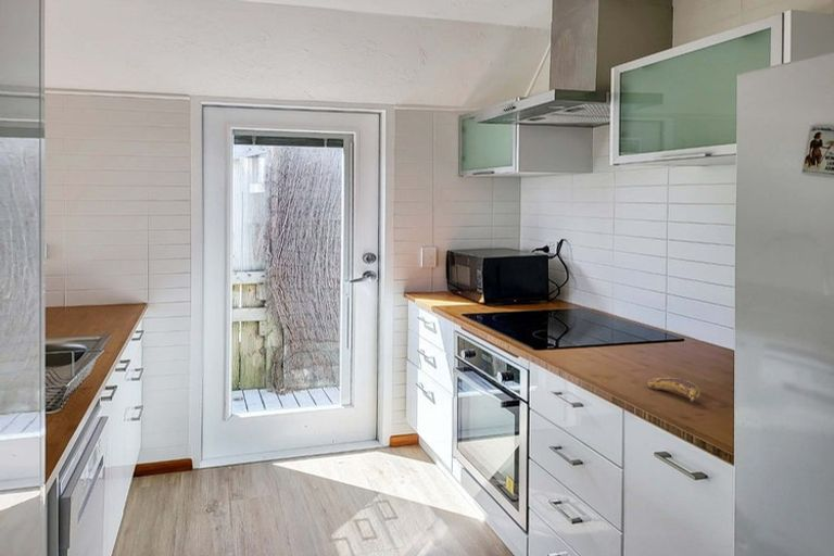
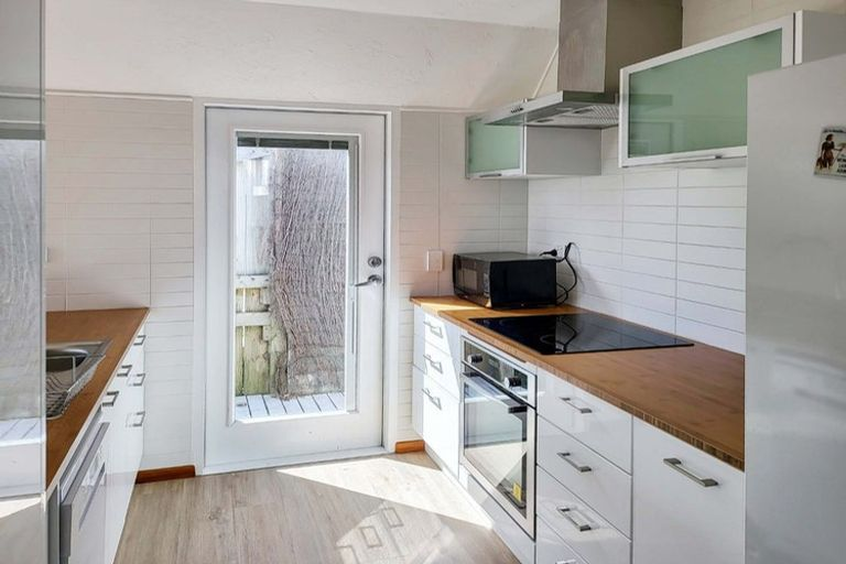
- banana [646,377,702,404]
